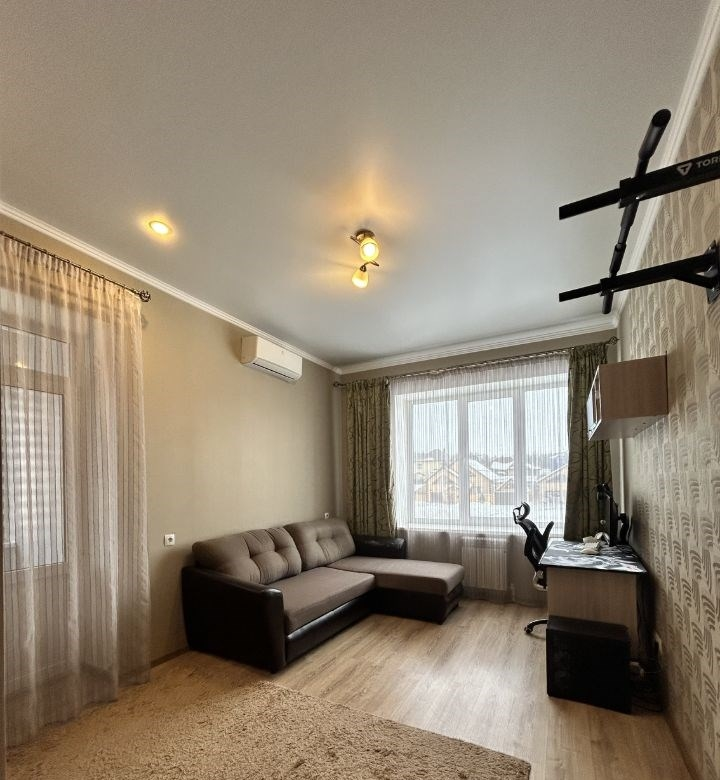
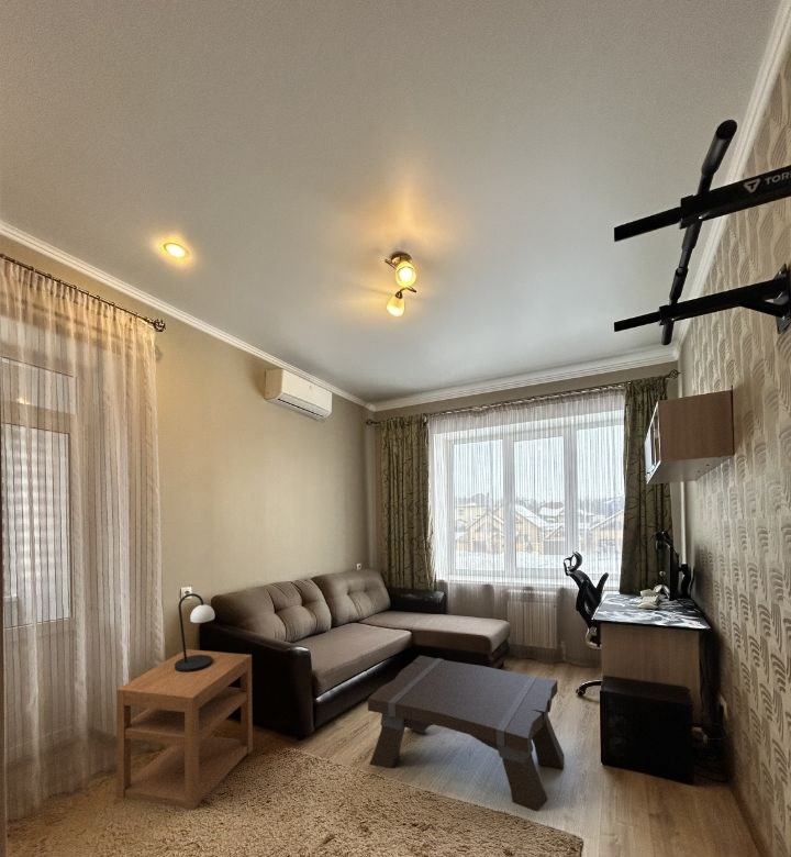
+ table lamp [175,592,215,672]
+ nightstand [115,648,254,811]
+ coffee table [367,655,566,813]
